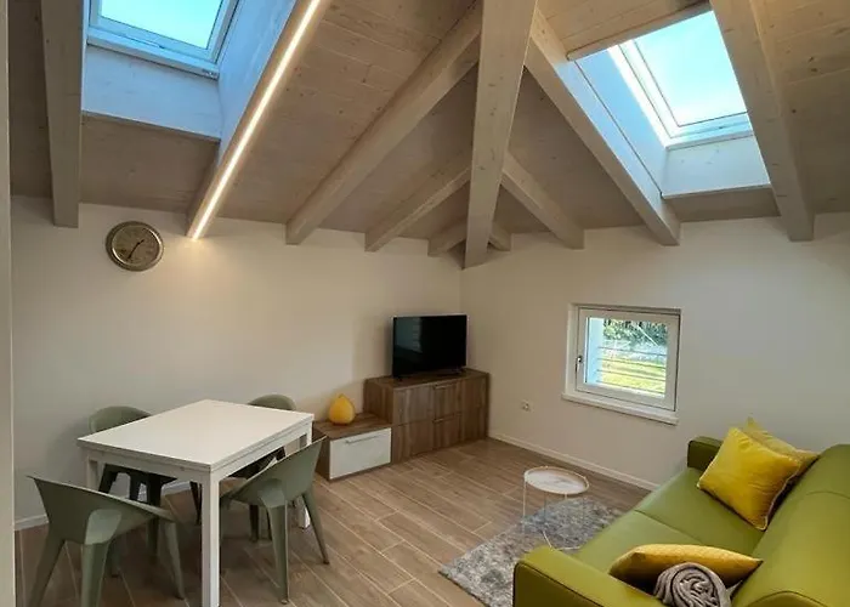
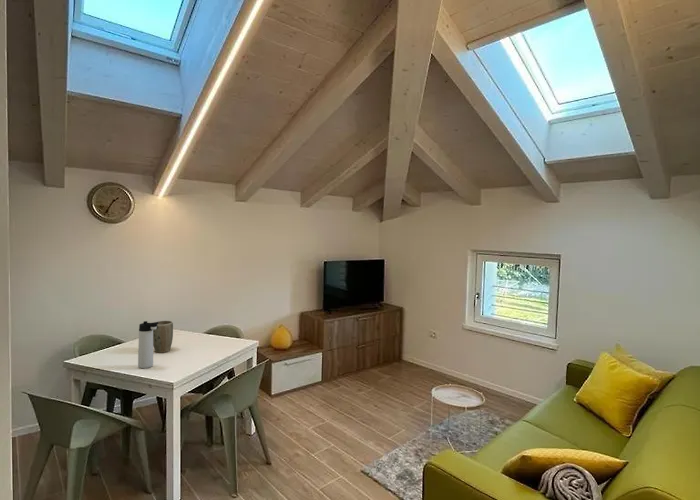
+ thermos bottle [137,320,159,369]
+ plant pot [153,320,174,354]
